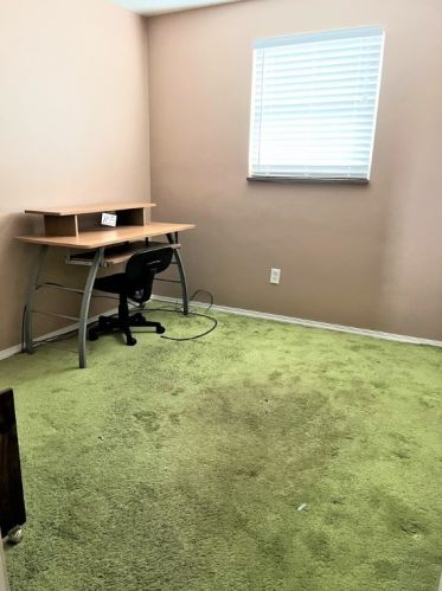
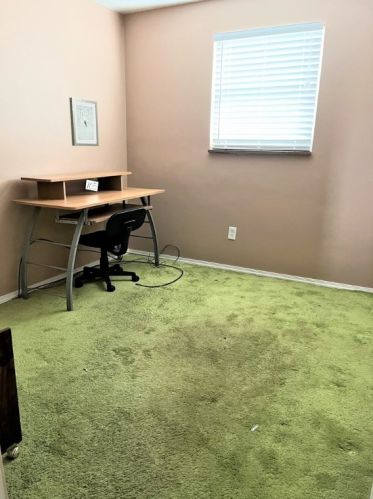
+ wall art [68,97,100,147]
